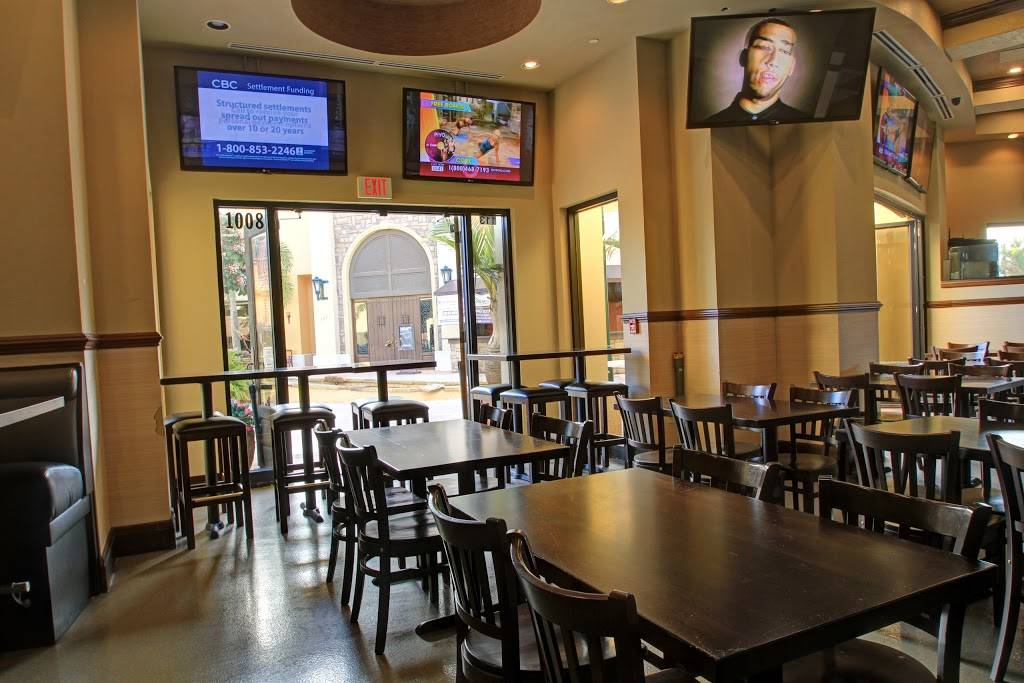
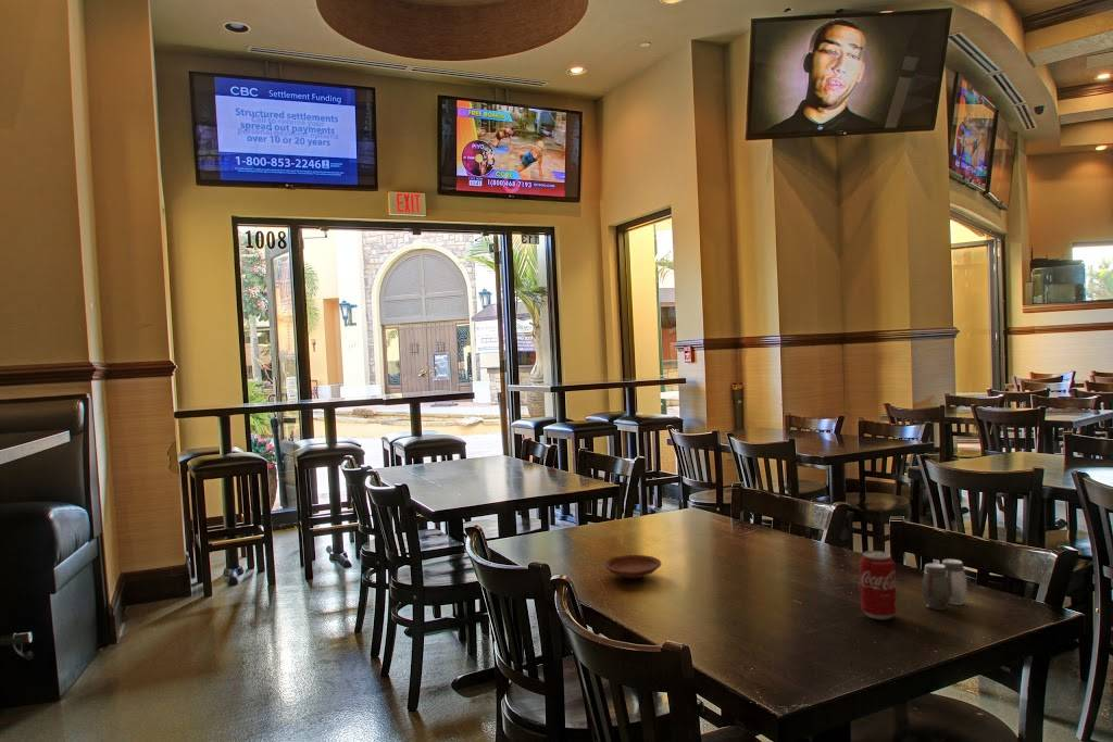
+ beverage can [859,550,898,620]
+ plate [603,554,662,580]
+ salt and pepper shaker [922,558,968,611]
